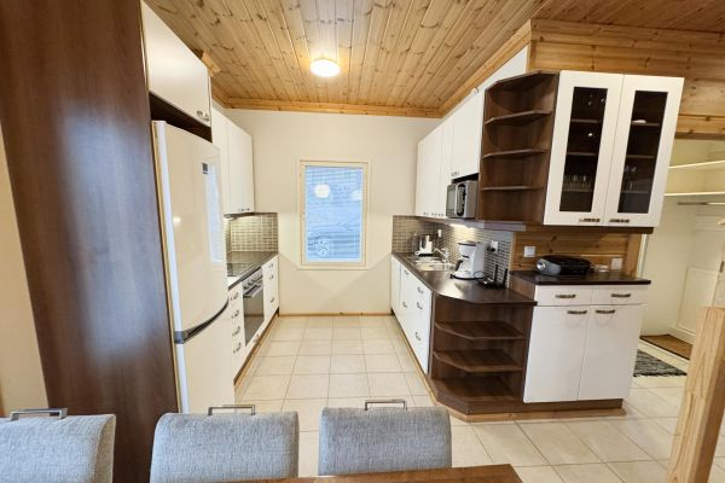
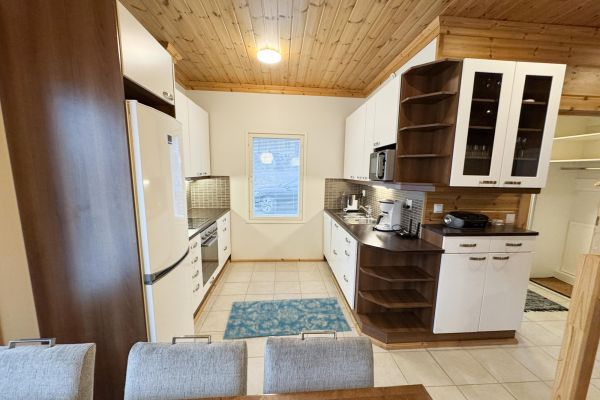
+ rug [222,296,353,340]
